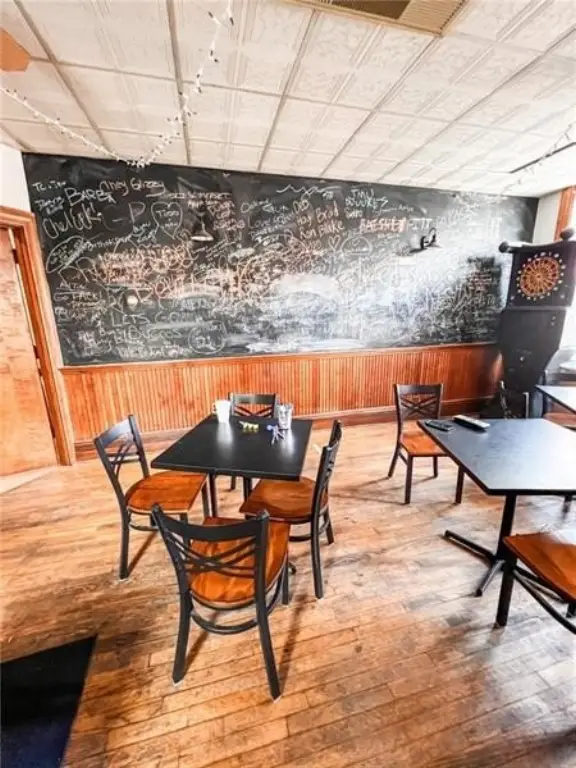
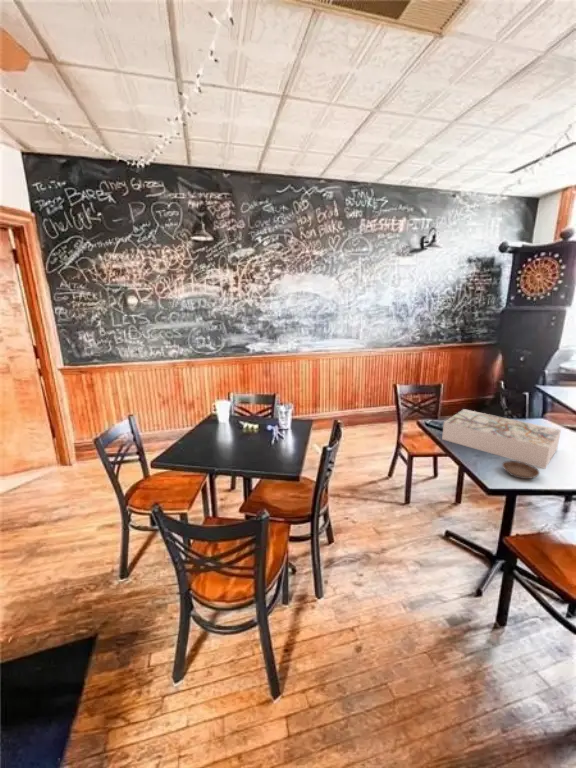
+ board game [441,408,562,470]
+ saucer [501,460,541,480]
